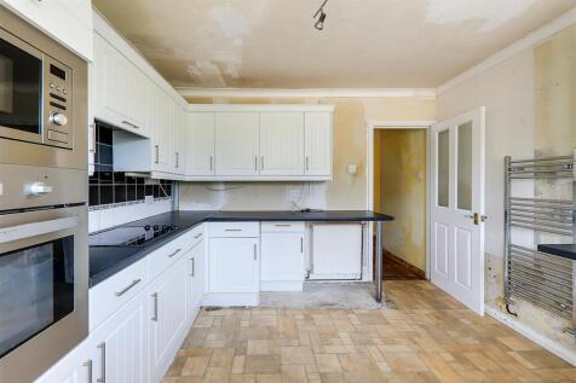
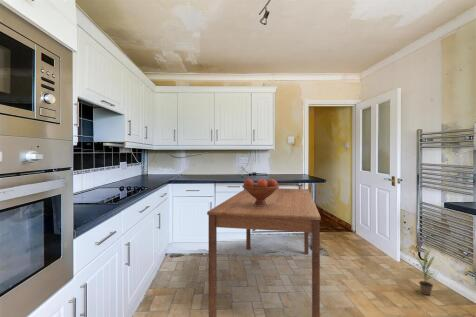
+ dining table [206,187,322,317]
+ potted plant [408,250,440,296]
+ fruit bowl [241,178,280,206]
